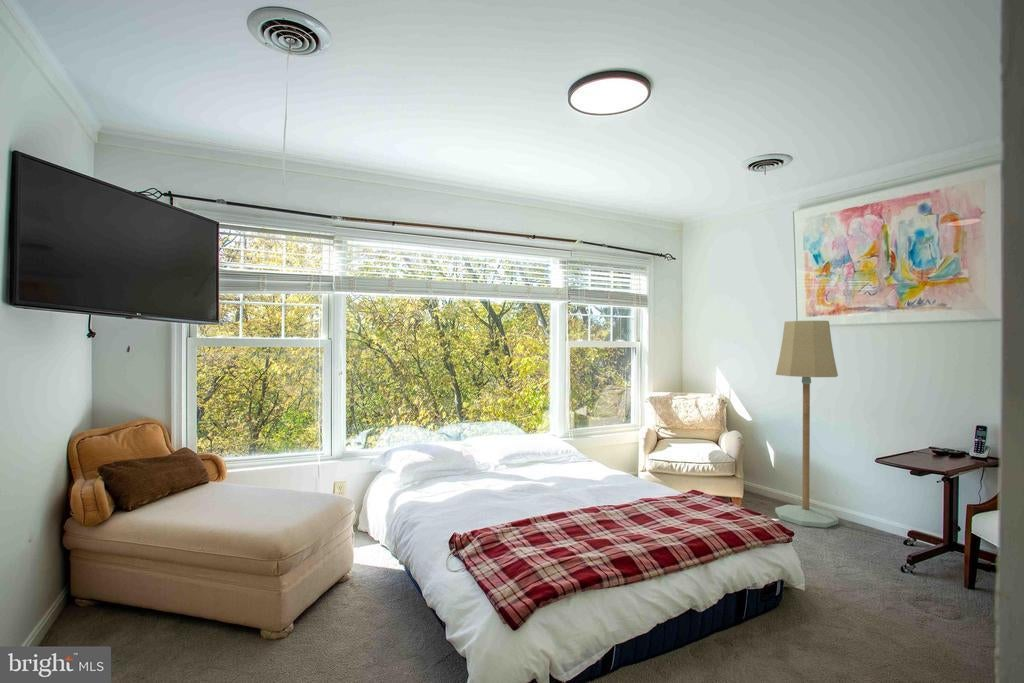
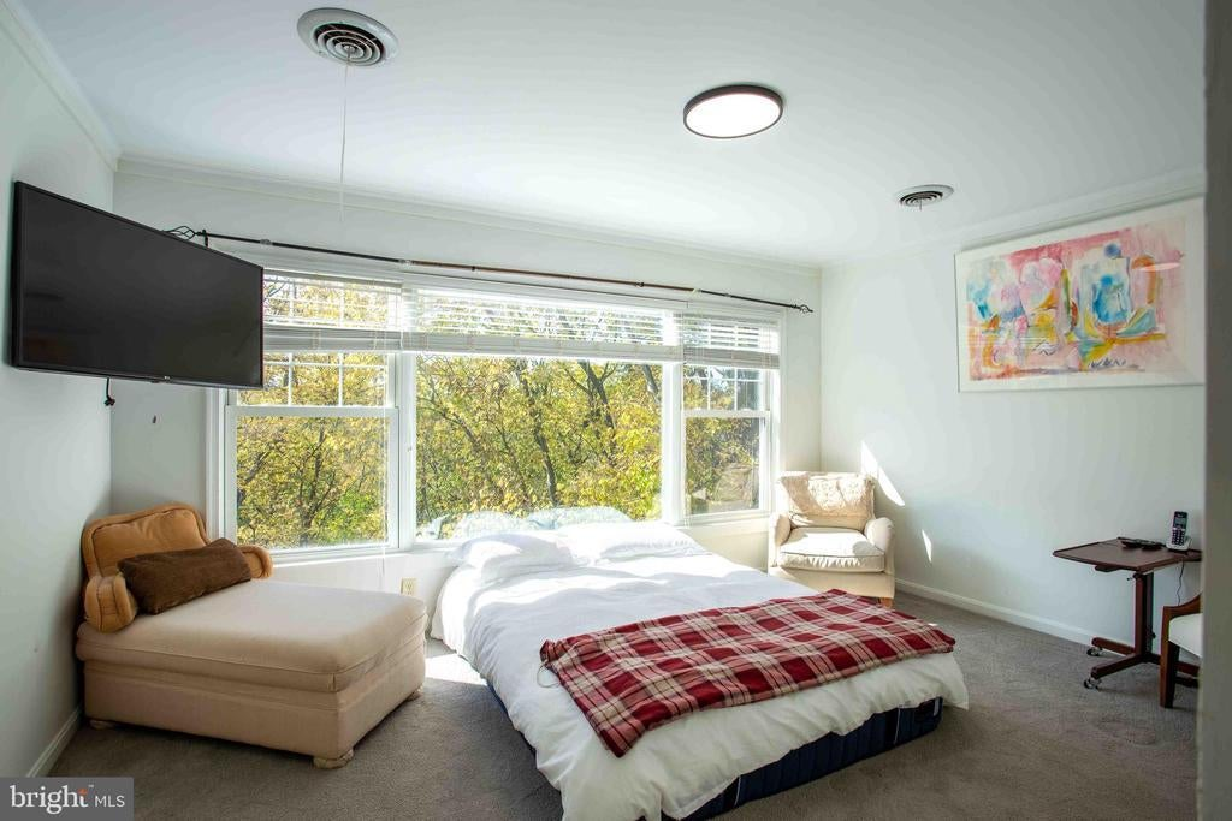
- floor lamp [774,320,839,529]
